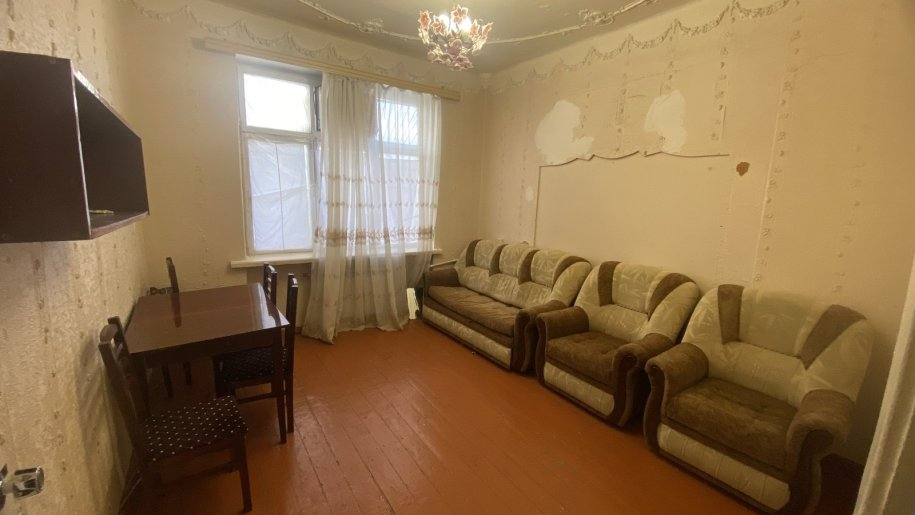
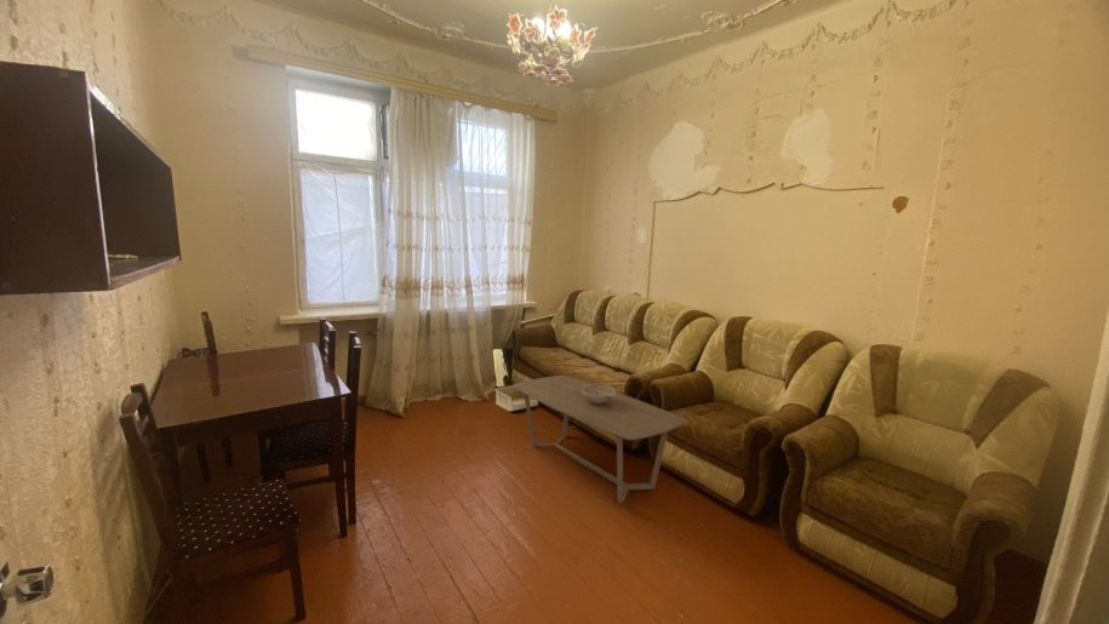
+ decorative bowl [582,384,617,405]
+ storage bin [493,384,539,412]
+ coffee table [511,374,687,504]
